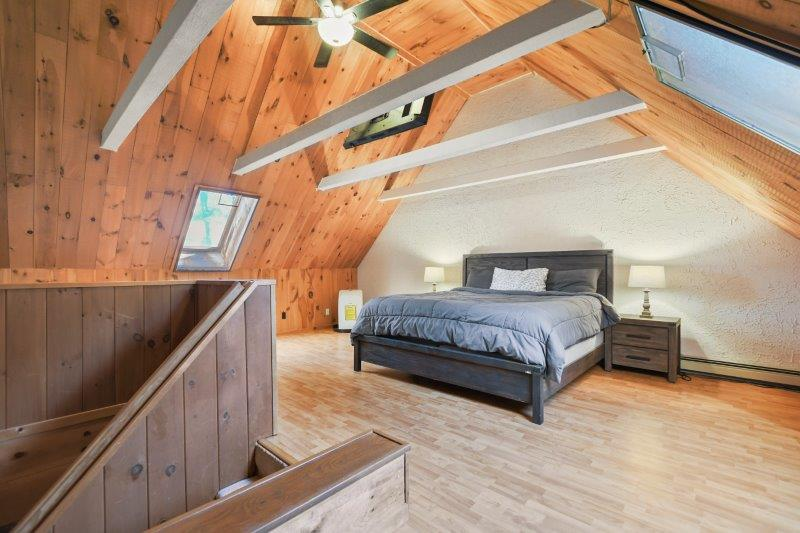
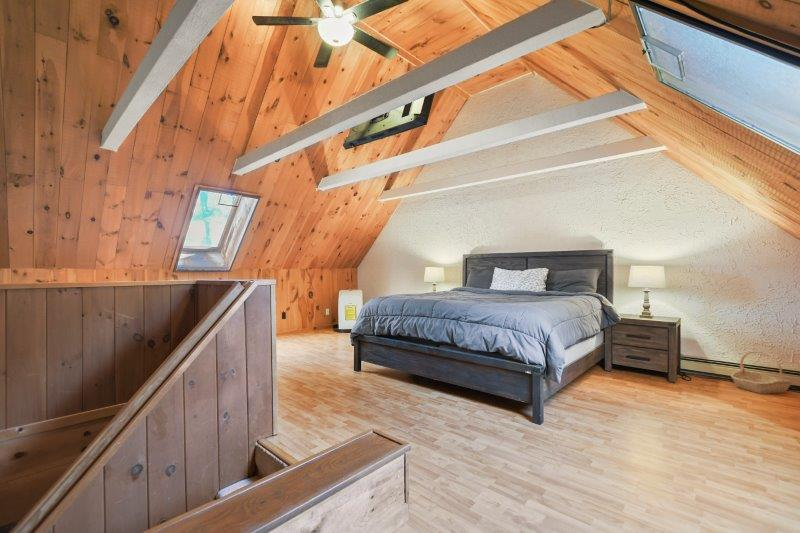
+ basket [730,350,793,395]
